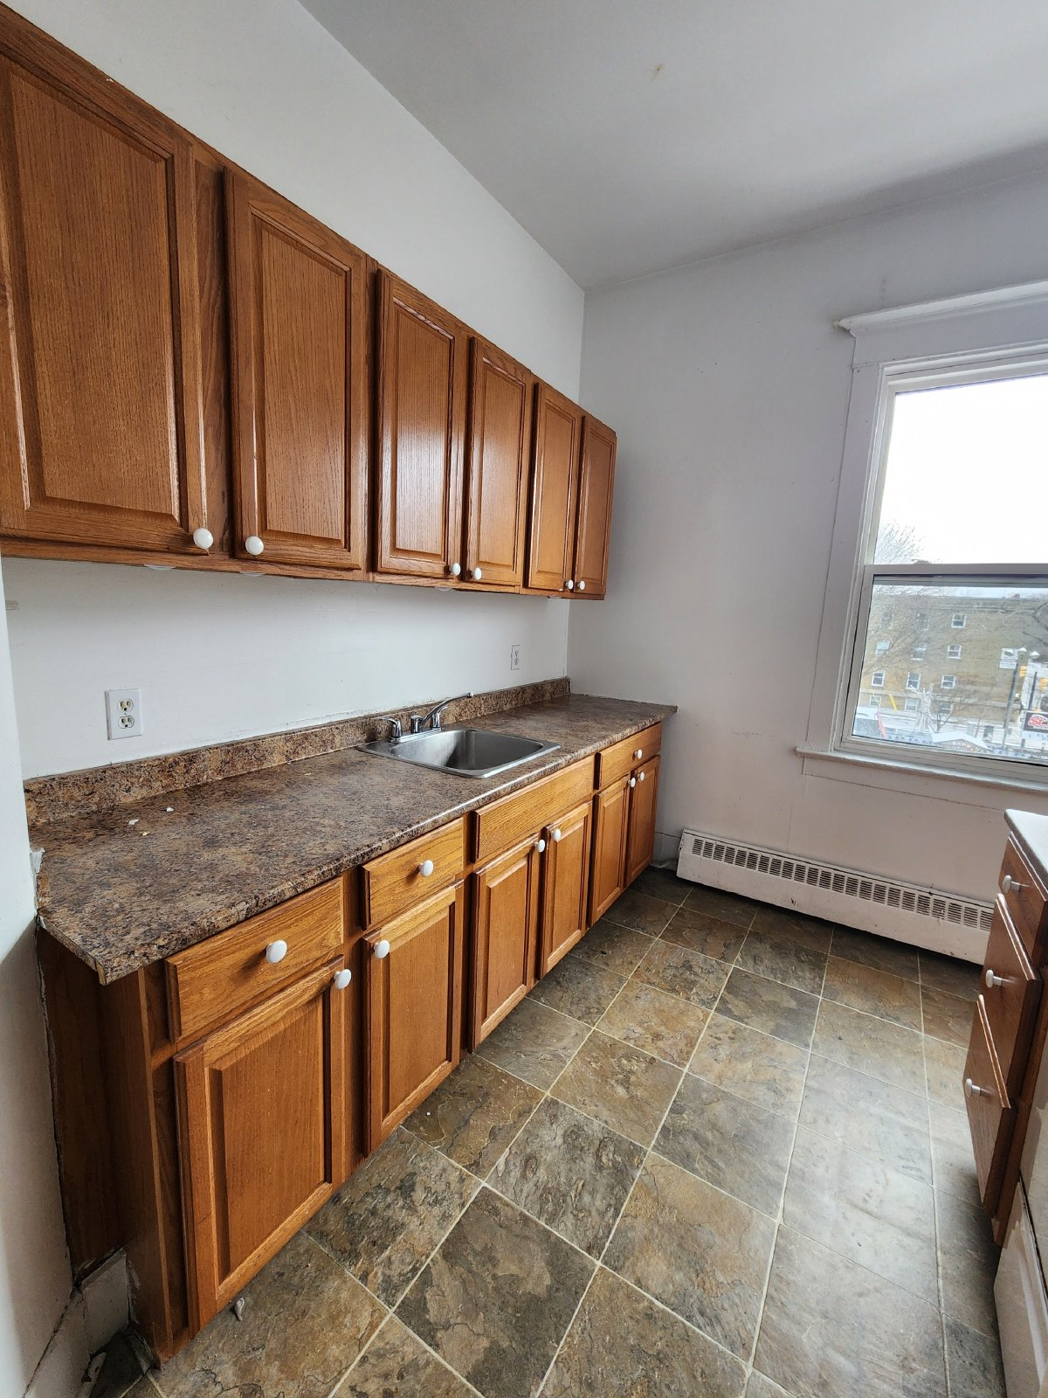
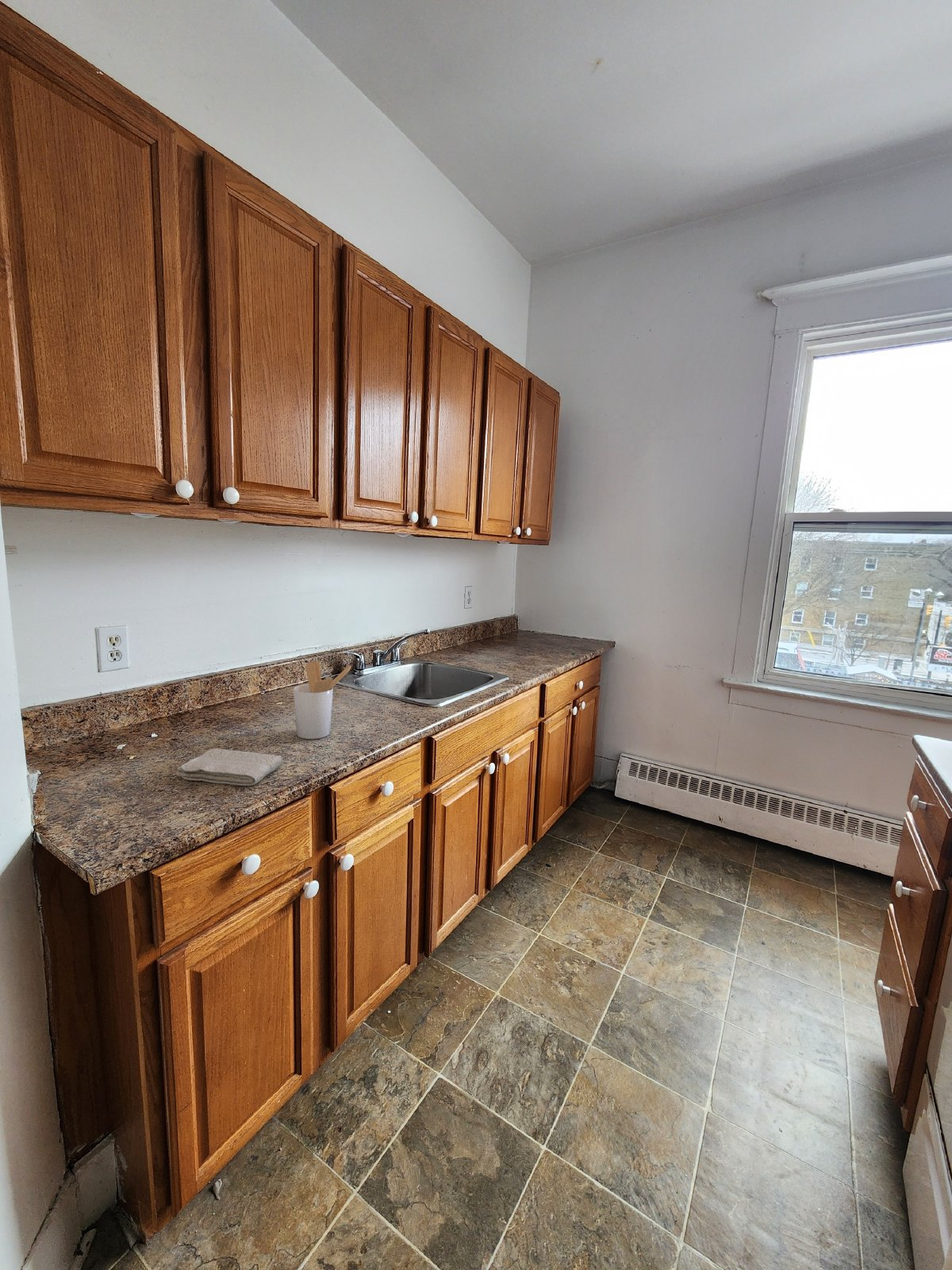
+ utensil holder [293,660,351,740]
+ washcloth [175,748,283,787]
